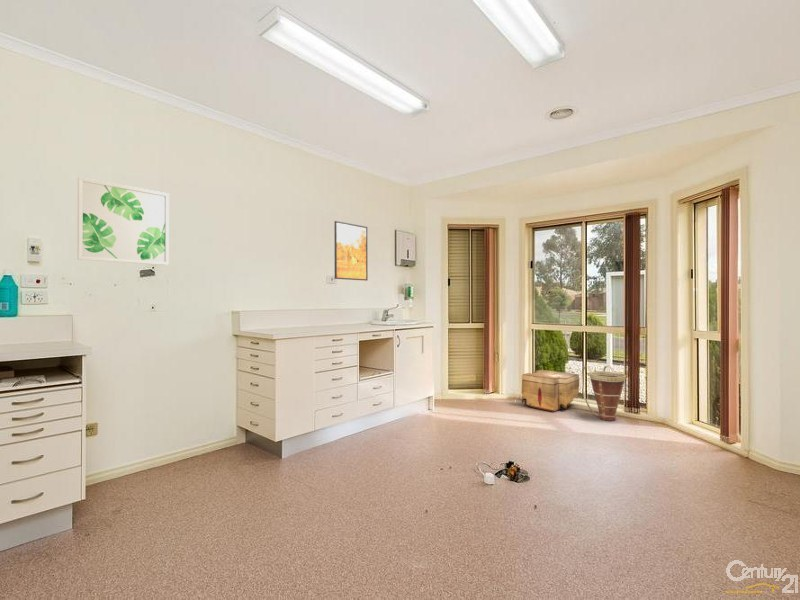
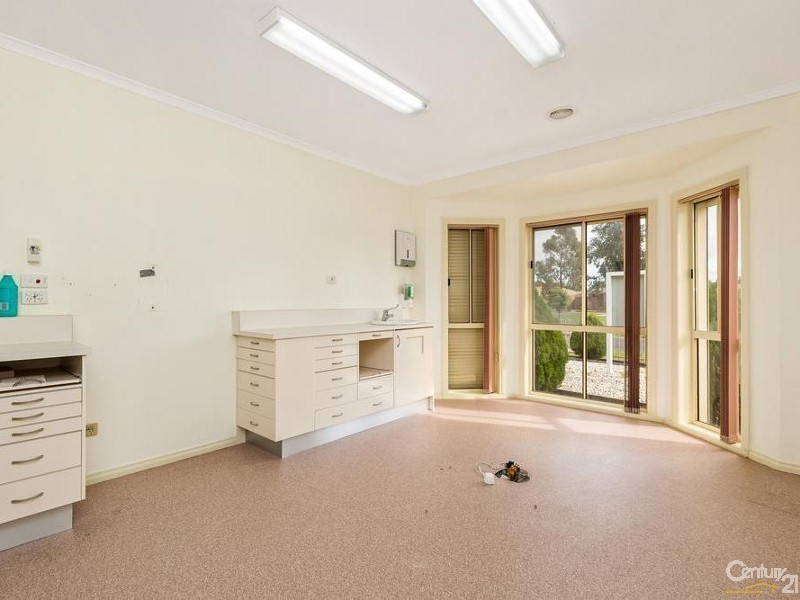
- basket [581,365,627,422]
- wall art [76,176,170,266]
- cardboard box [517,369,580,413]
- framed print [333,220,369,282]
